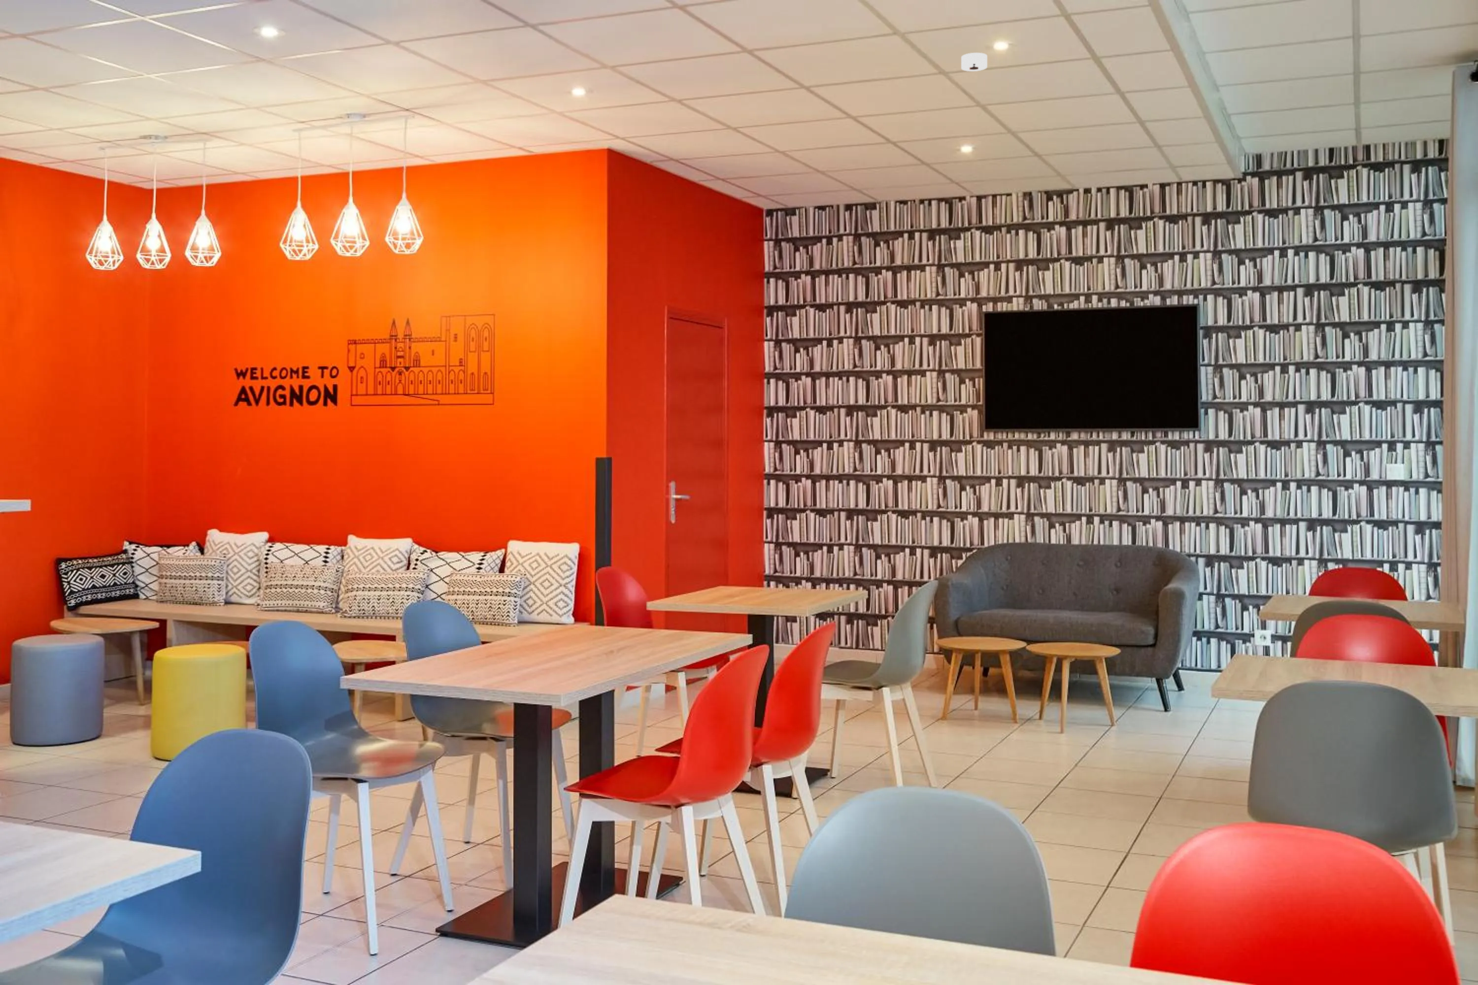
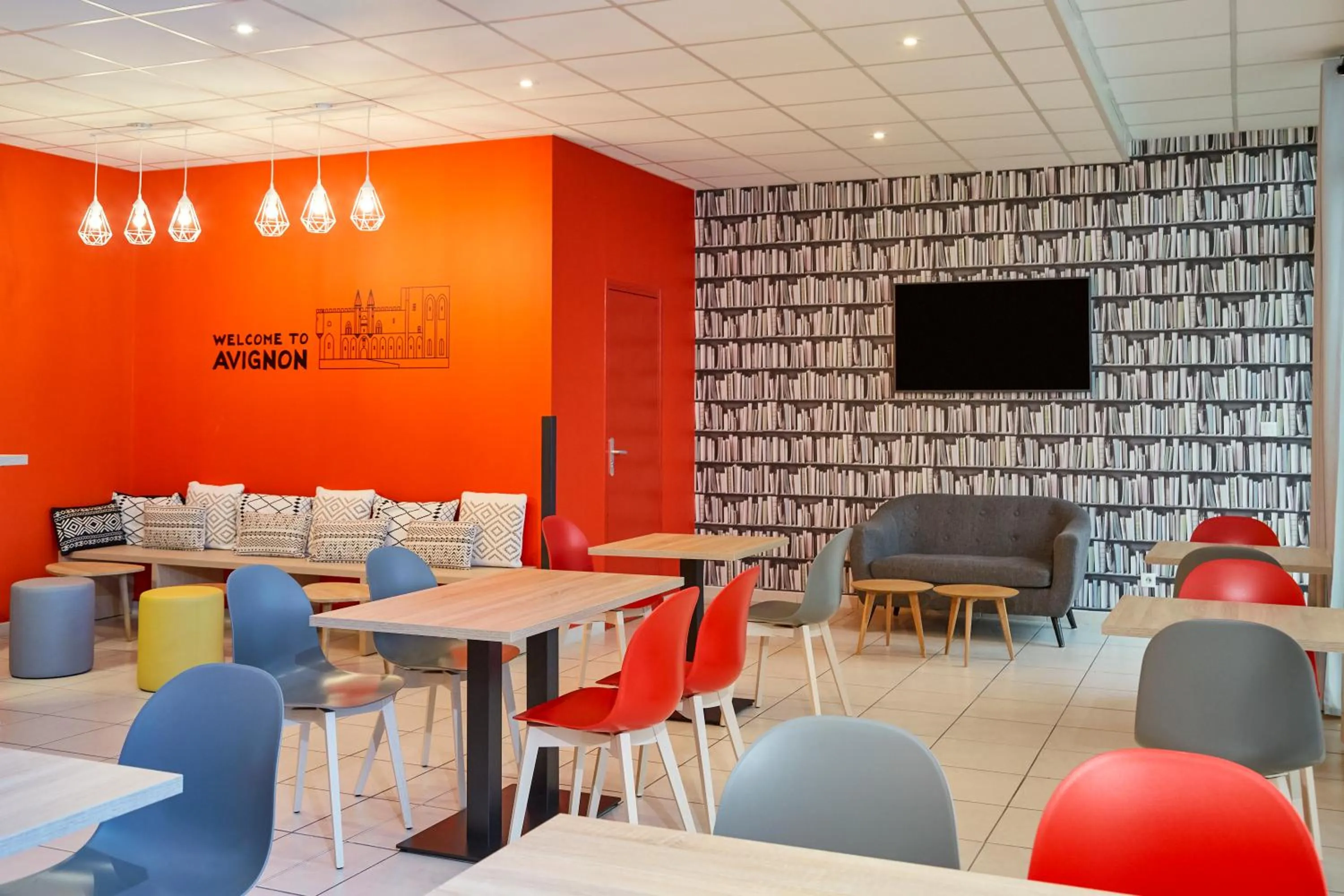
- smoke detector [961,52,988,71]
